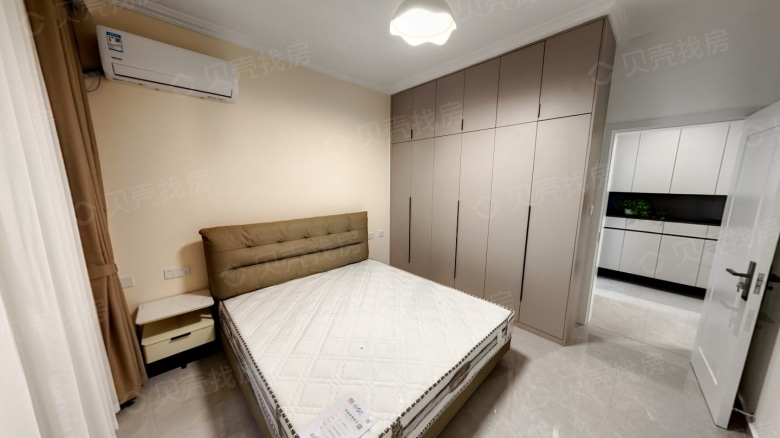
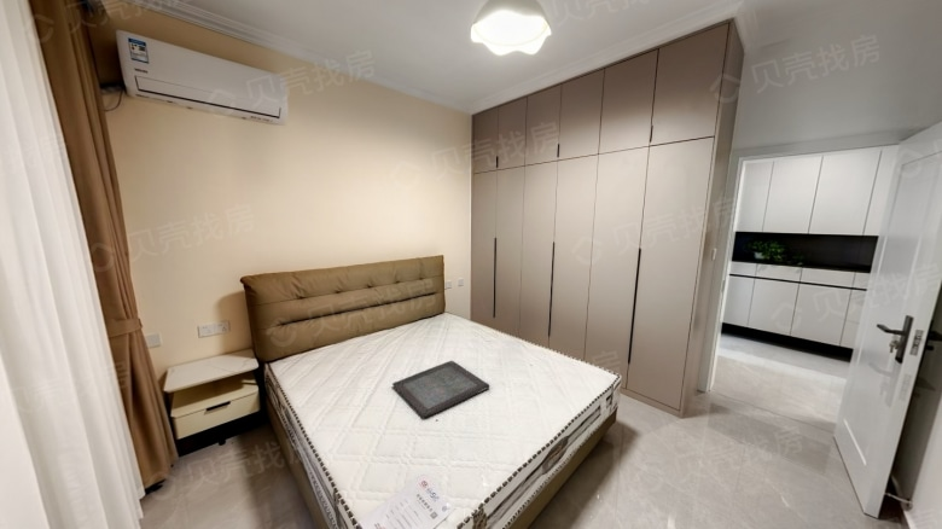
+ serving tray [391,360,490,419]
